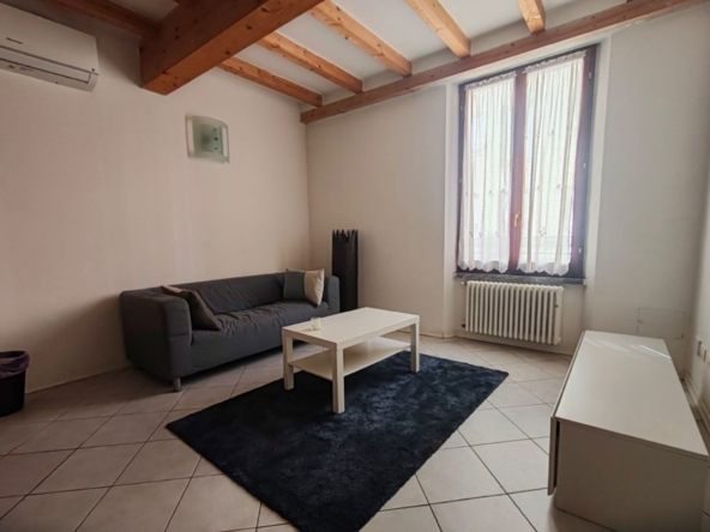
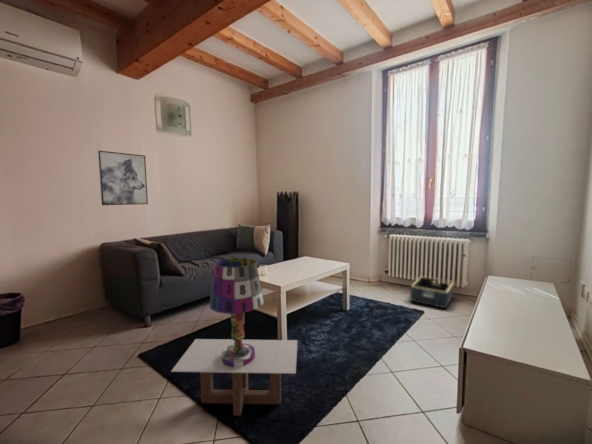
+ basket [410,276,454,309]
+ table lamp [209,257,265,367]
+ wall art [97,150,149,206]
+ side table [170,338,299,417]
